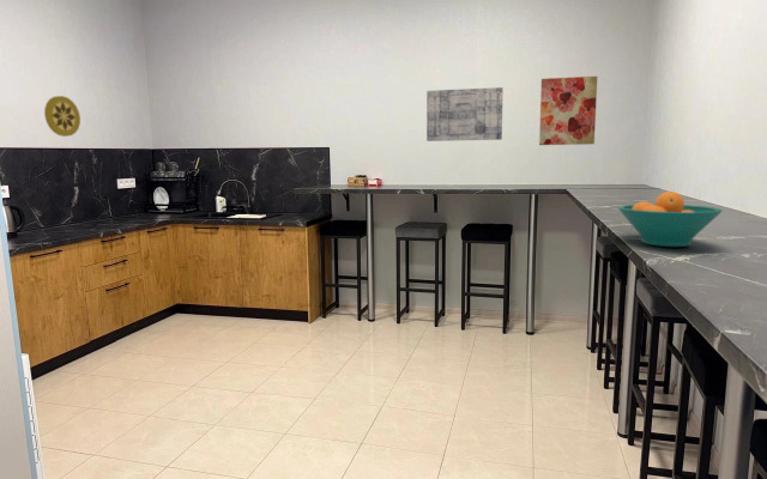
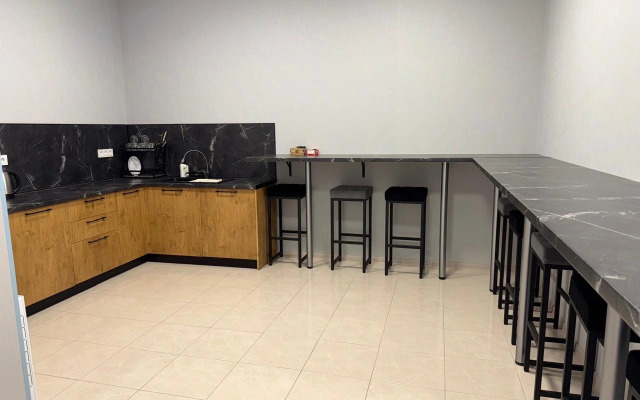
- decorative plate [43,95,81,138]
- fruit bowl [617,190,724,248]
- wall art [425,86,505,143]
- wall art [538,75,598,146]
